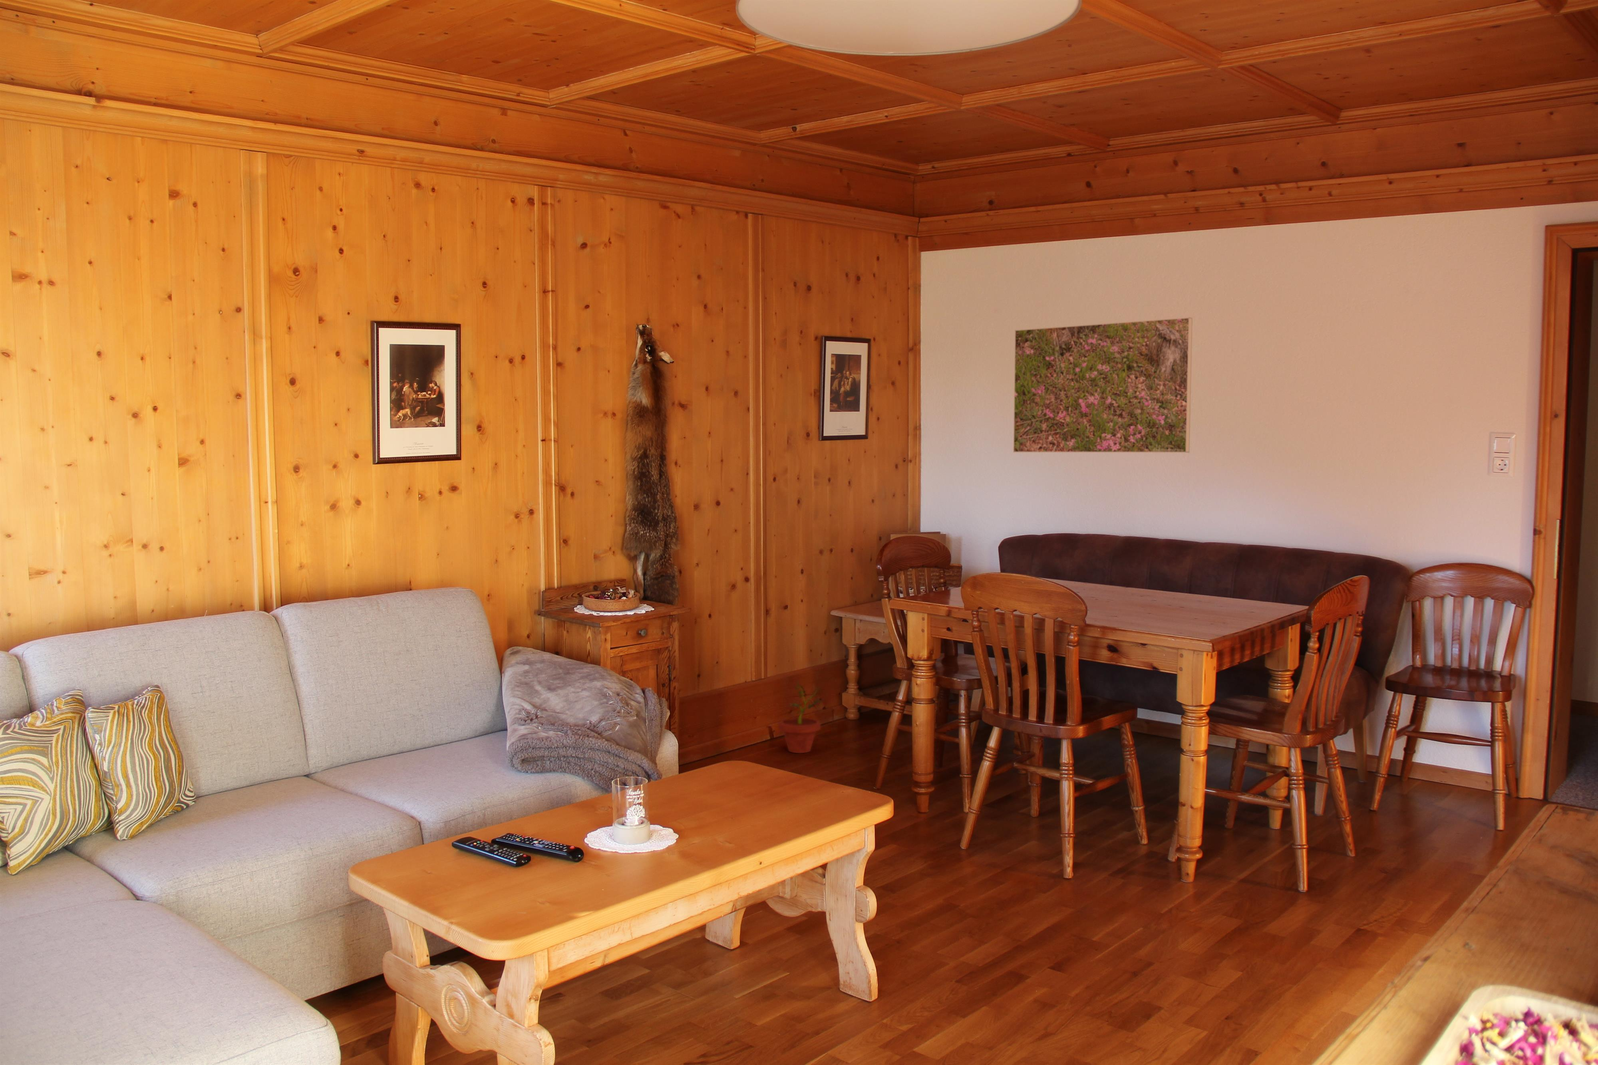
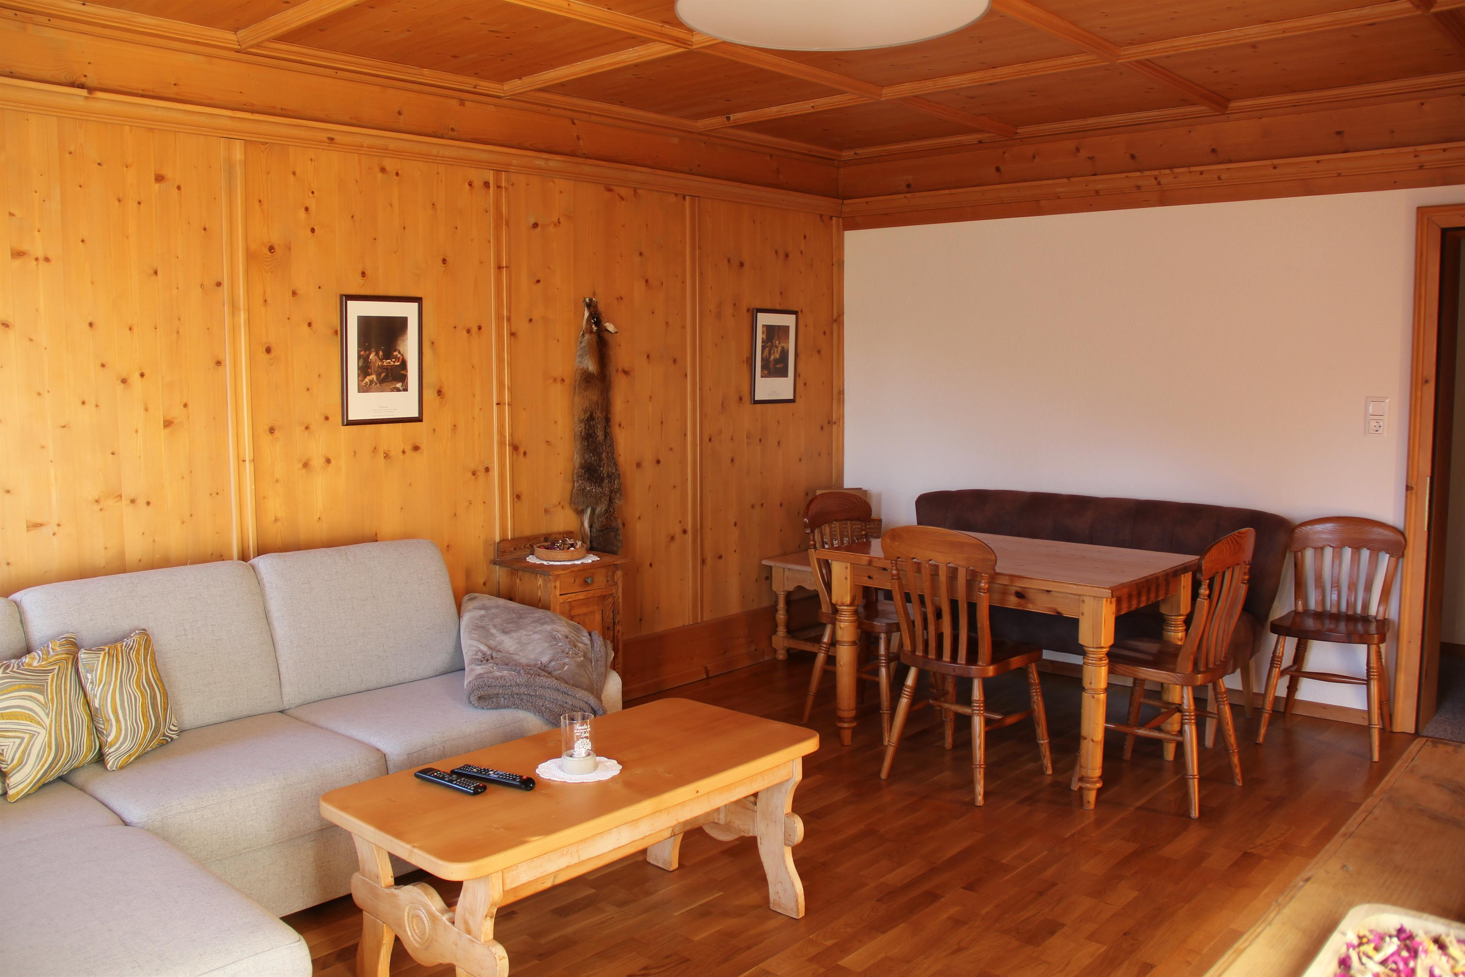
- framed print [1013,317,1193,453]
- potted plant [779,682,824,754]
